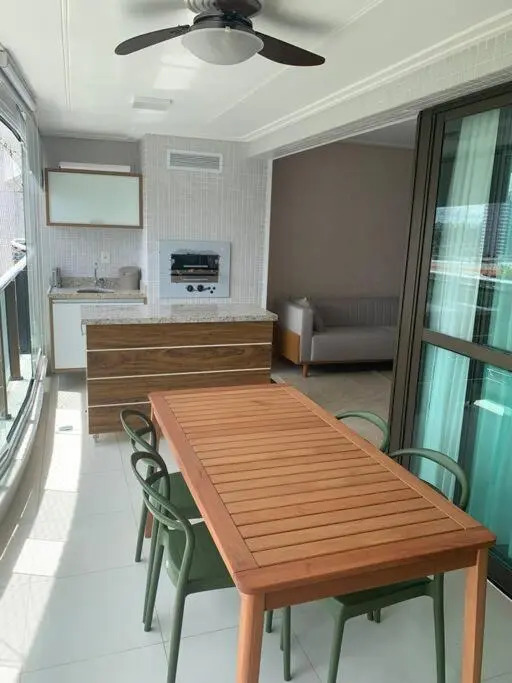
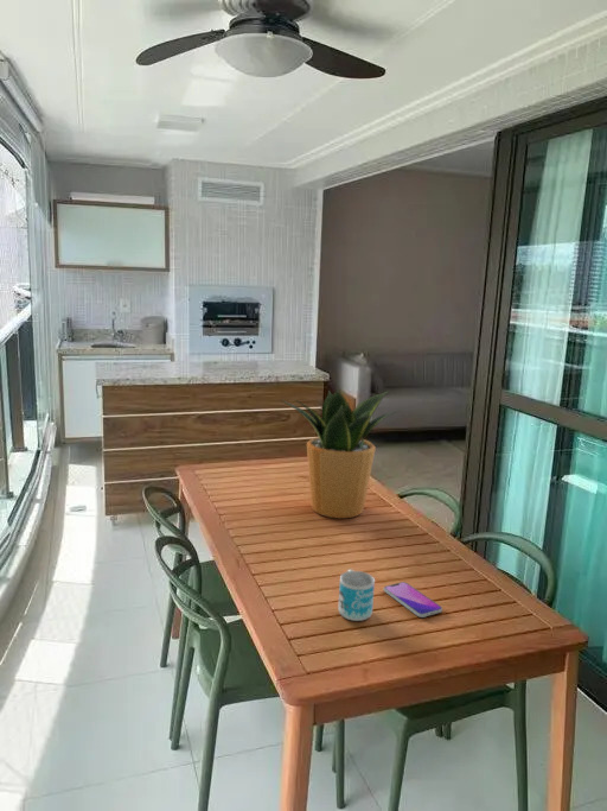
+ smartphone [383,581,443,619]
+ mug [337,568,376,622]
+ potted plant [280,388,403,520]
